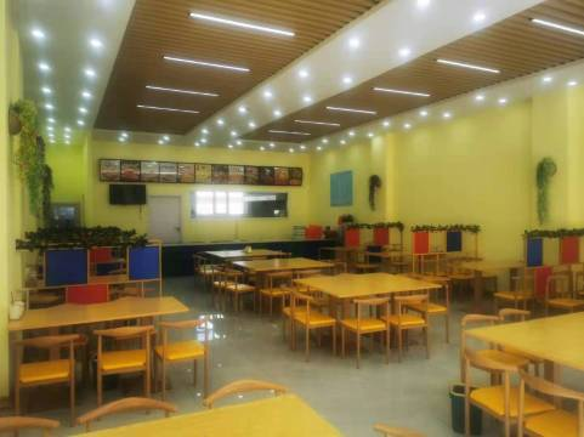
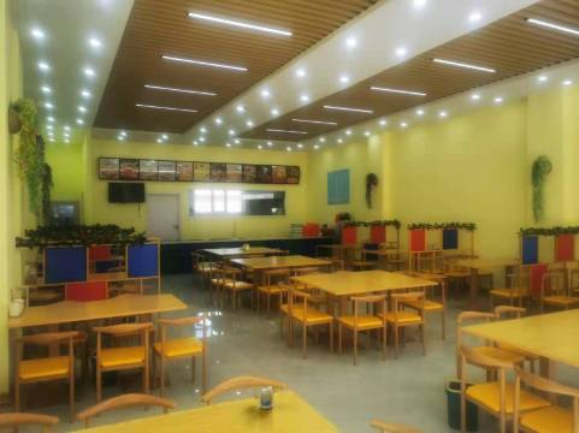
+ cup [248,387,274,410]
